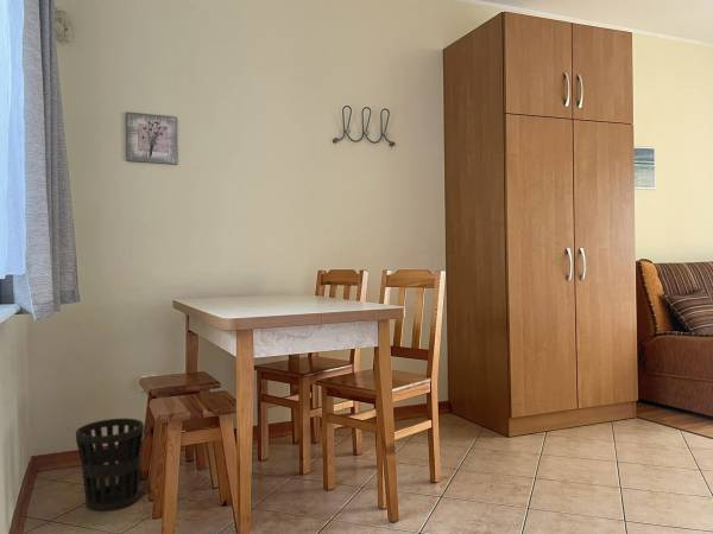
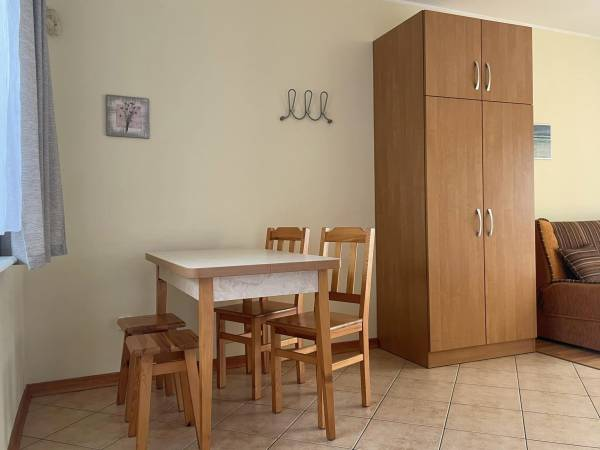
- wastebasket [75,418,145,513]
